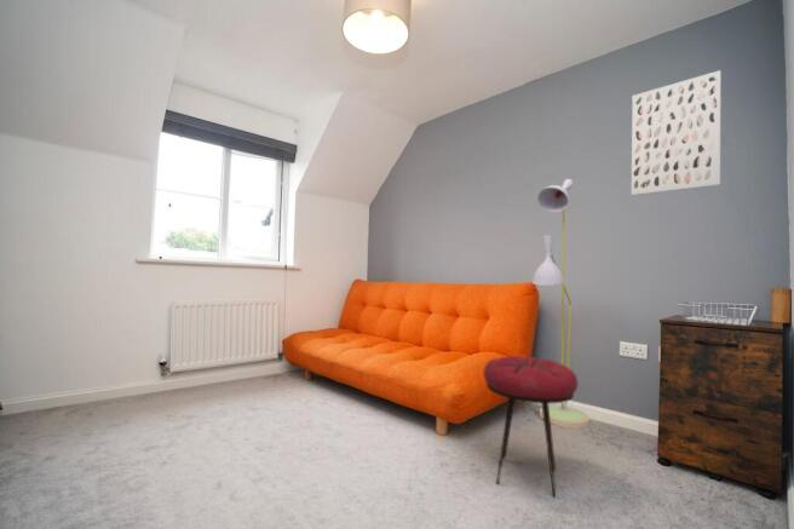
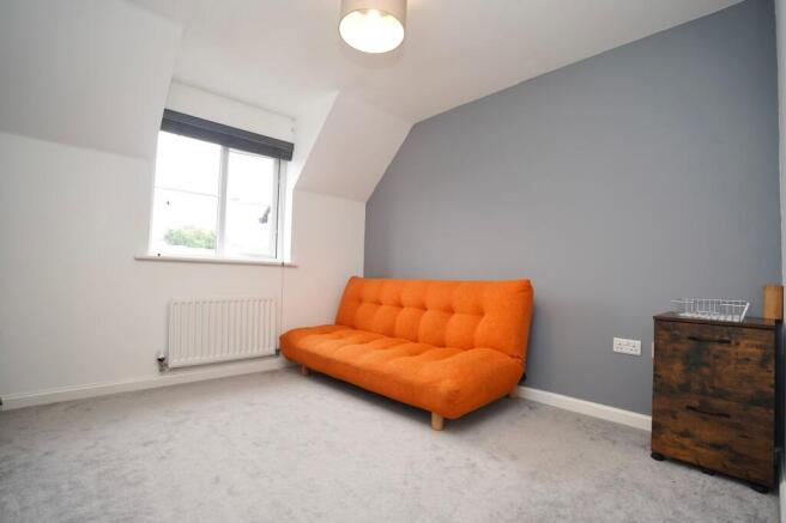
- stool [482,355,580,499]
- floor lamp [531,178,591,430]
- wall art [631,69,723,196]
